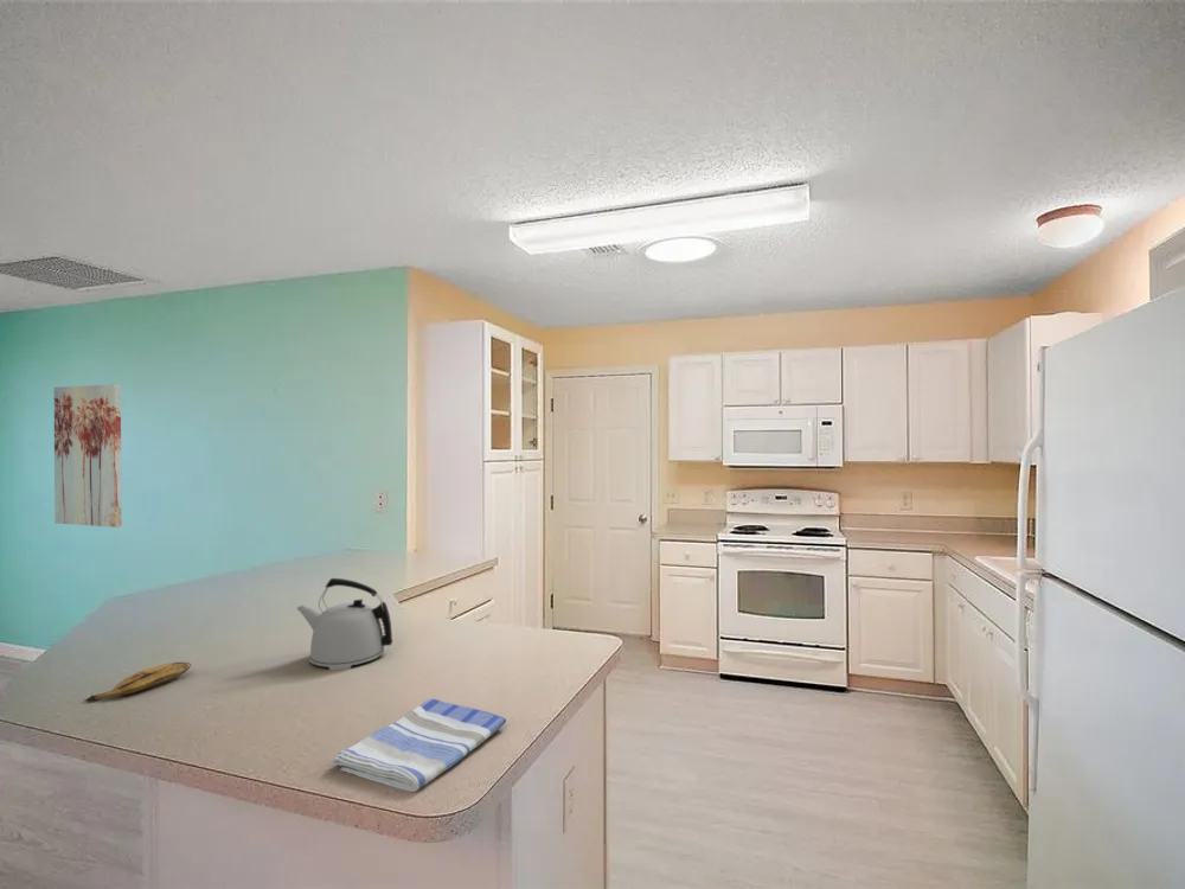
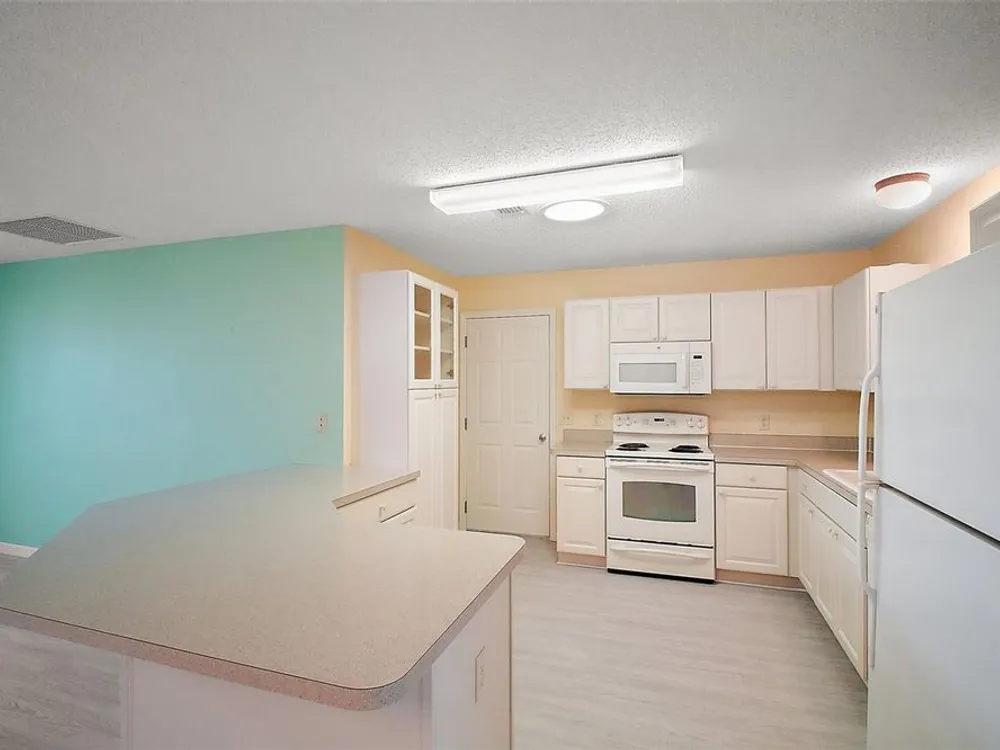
- banana [83,661,192,703]
- wall art [53,383,122,529]
- kettle [295,577,393,671]
- dish towel [332,698,507,793]
